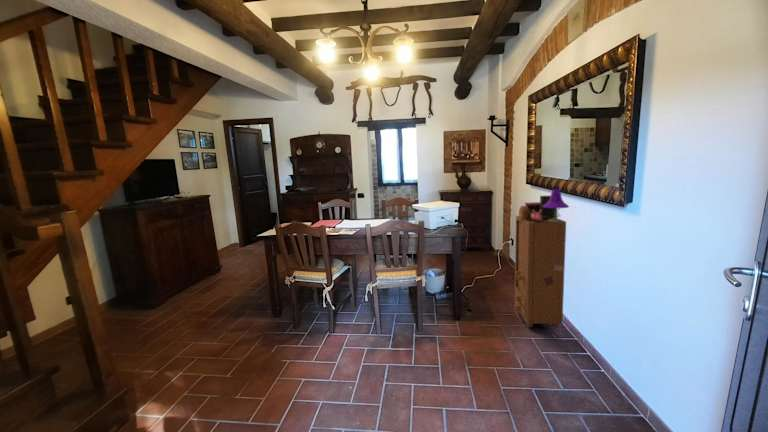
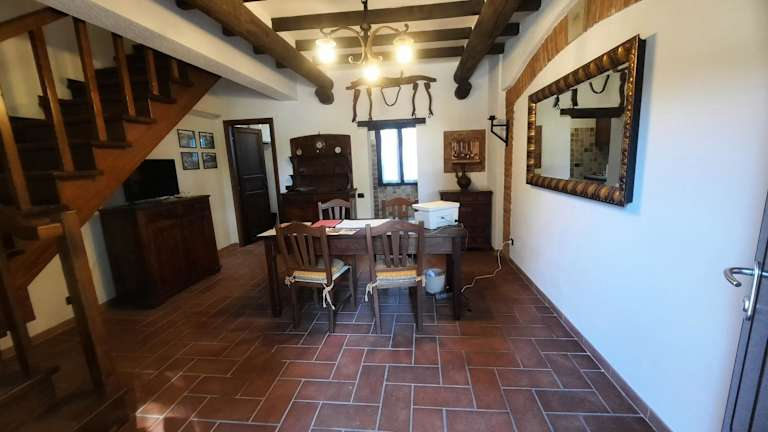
- cabinet [514,188,570,328]
